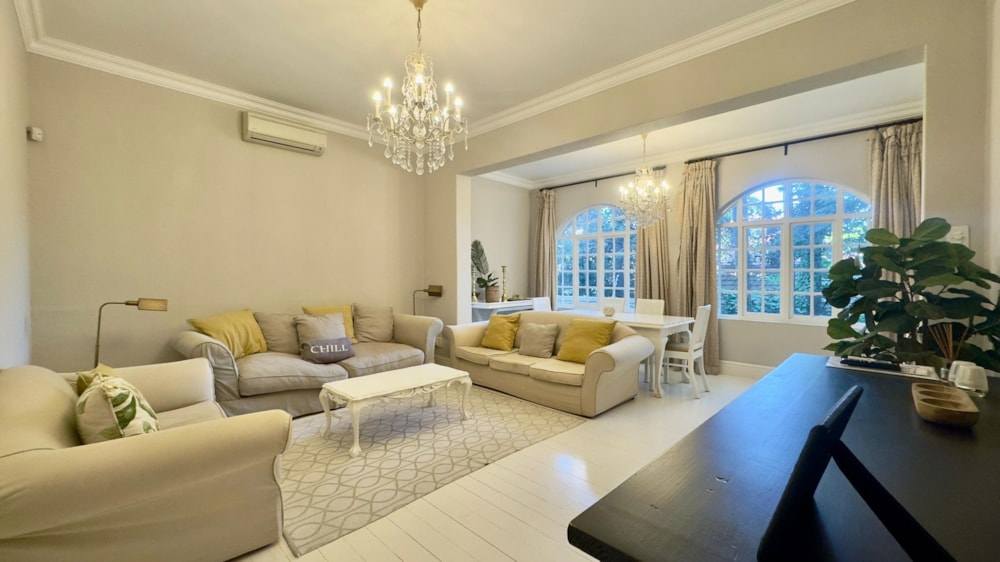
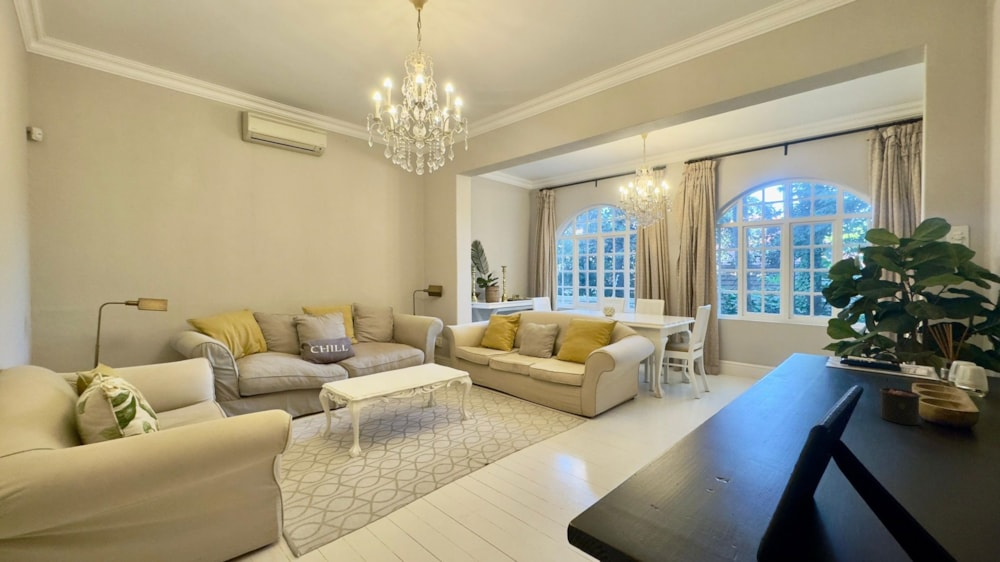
+ candle [878,377,922,426]
